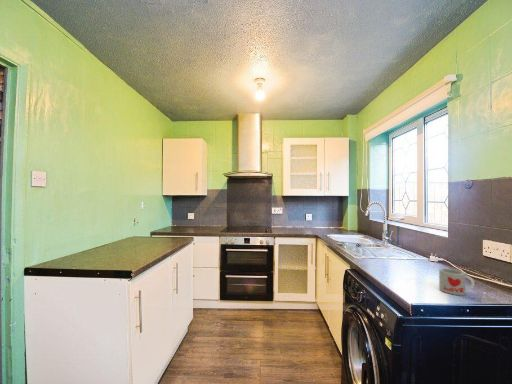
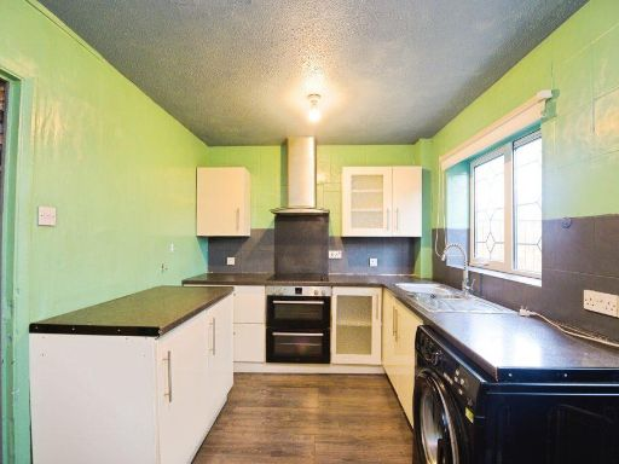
- mug [438,267,475,296]
